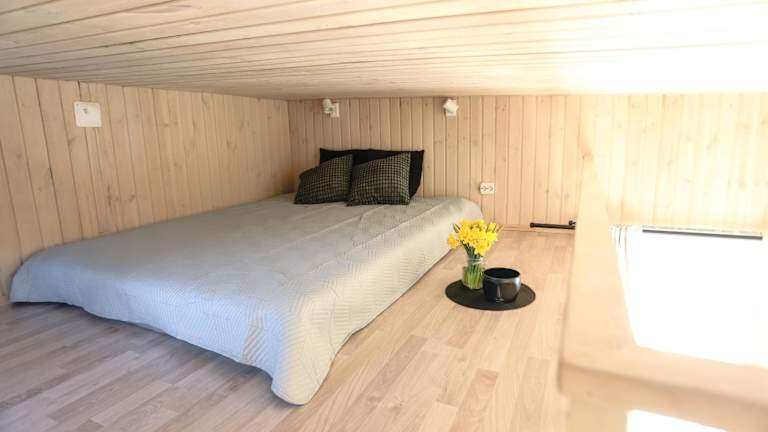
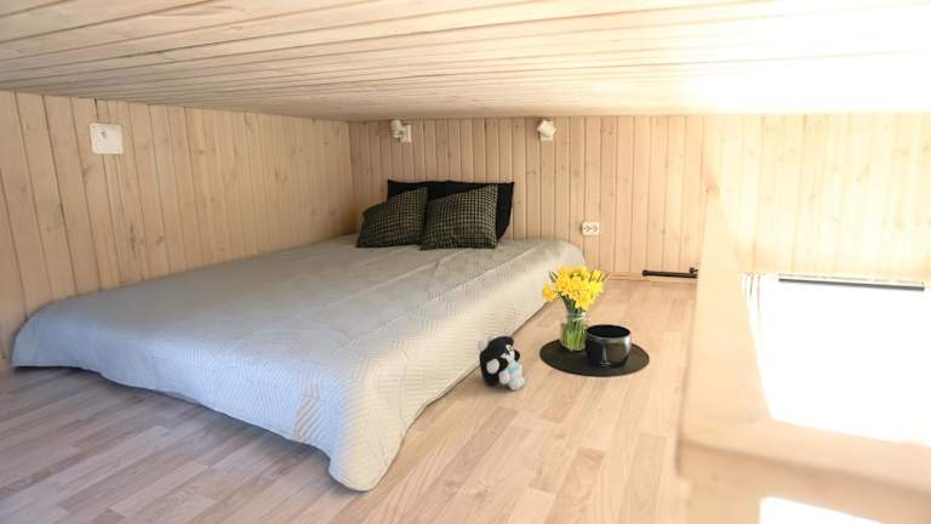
+ plush toy [476,334,526,392]
